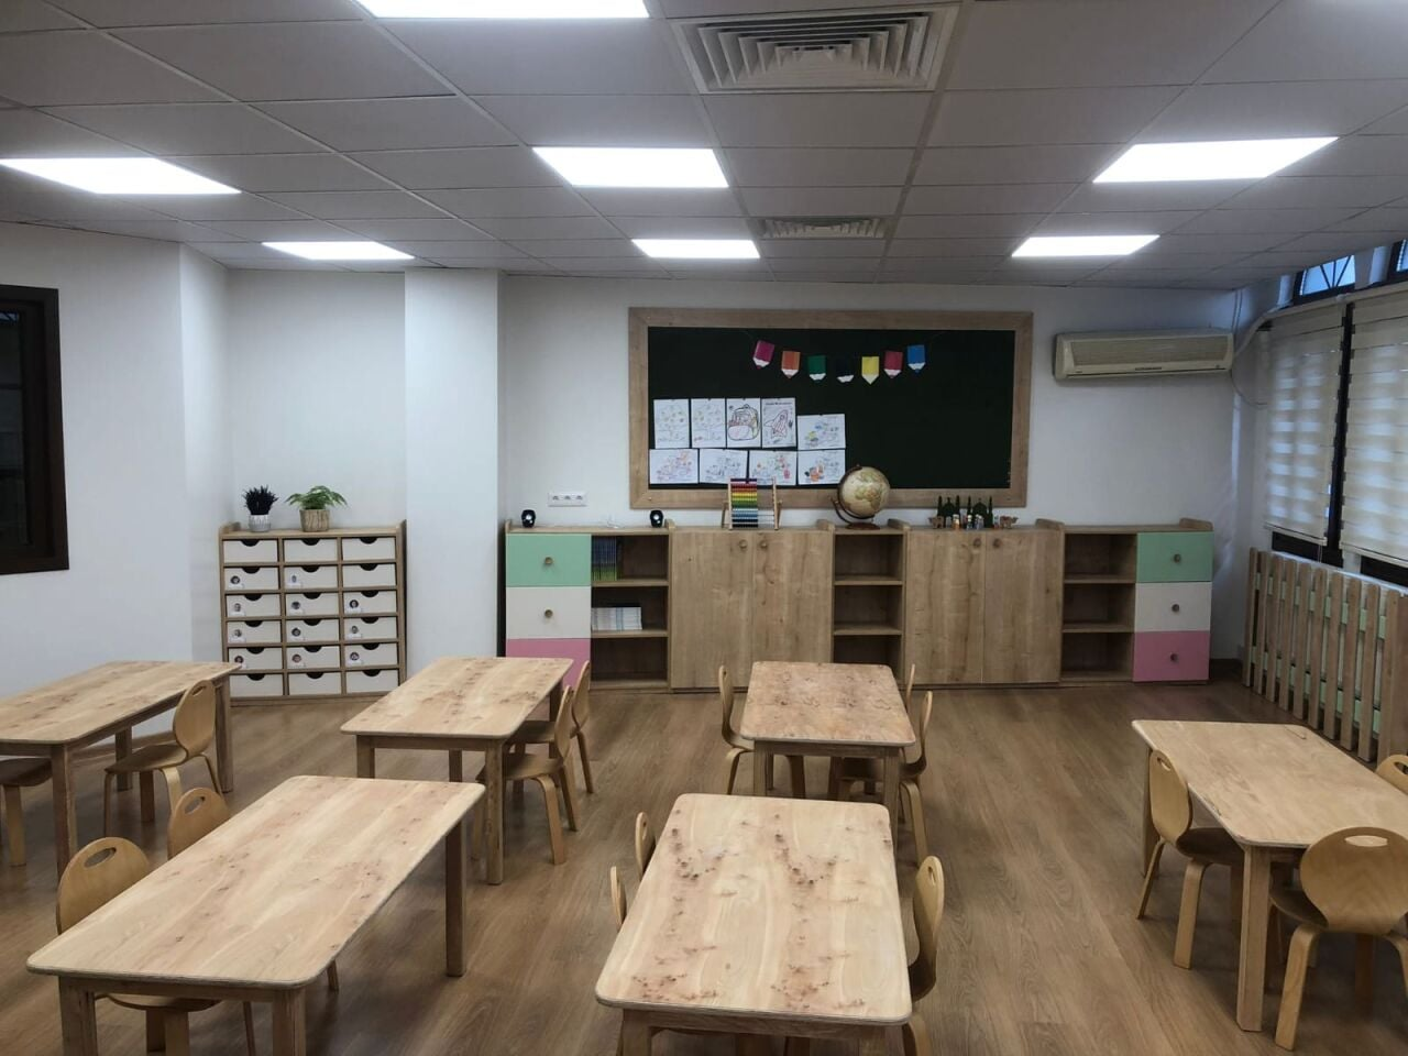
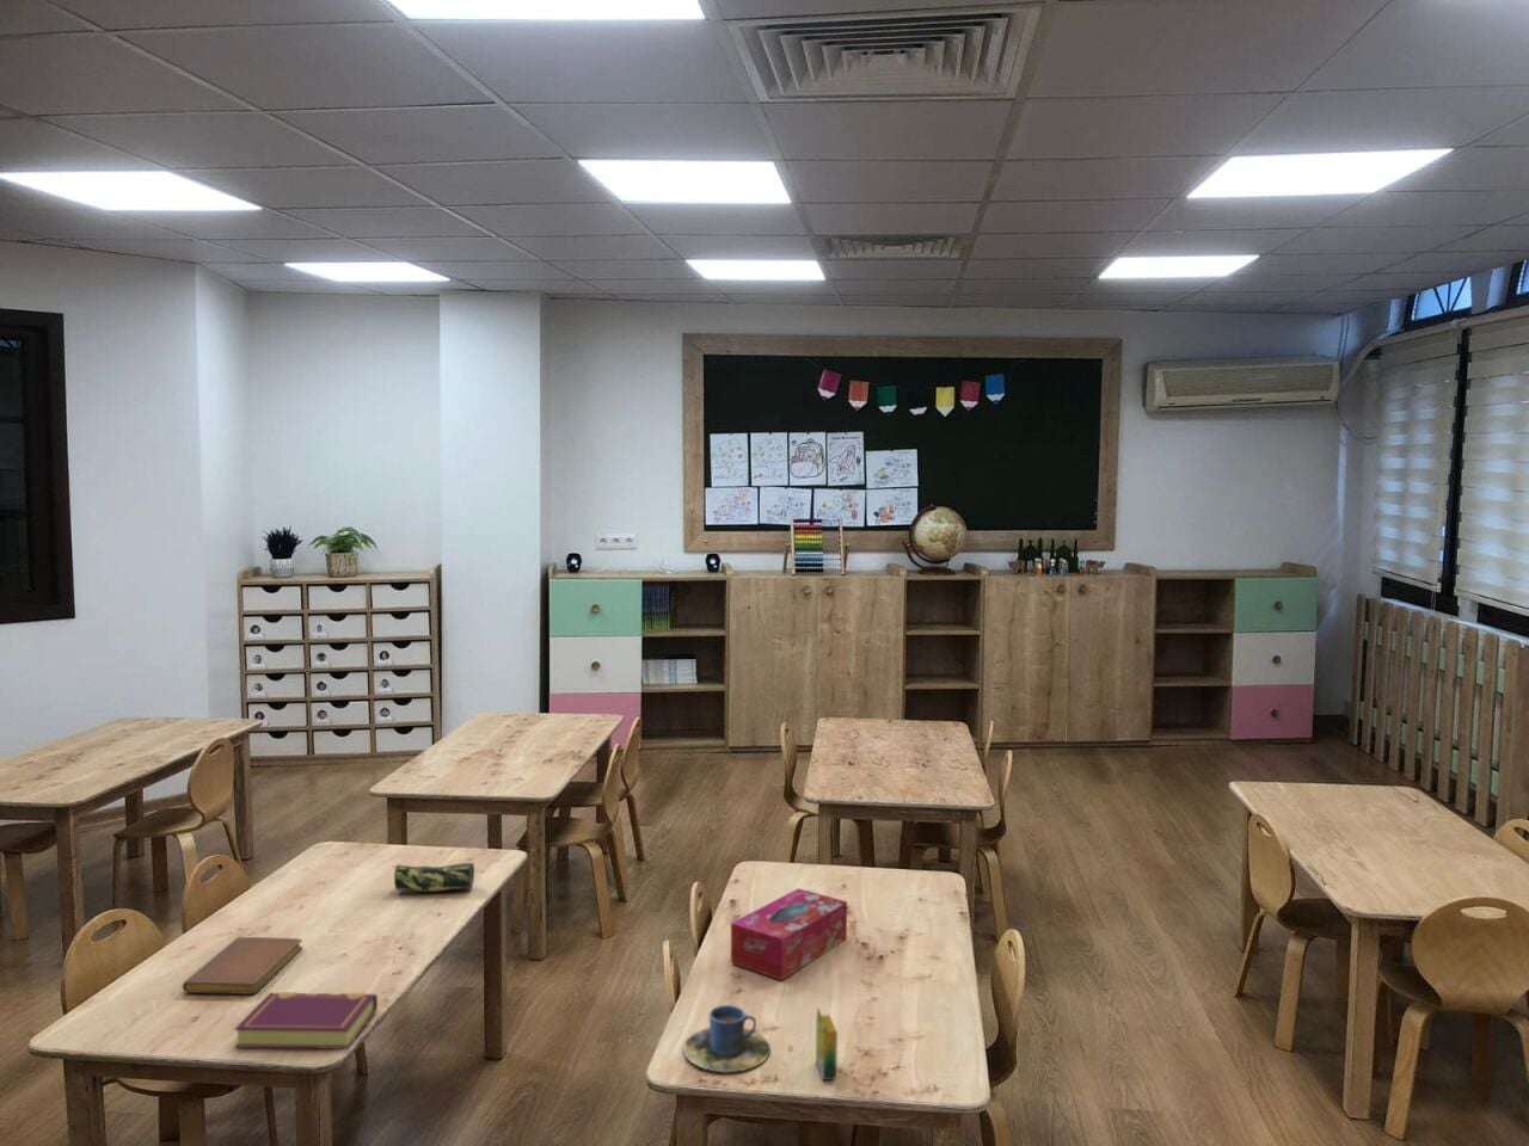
+ notebook [182,935,303,996]
+ pencil case [390,862,476,893]
+ tissue box [730,887,848,981]
+ crayon box [815,1006,839,1081]
+ cup [683,1004,772,1074]
+ book [232,991,379,1051]
